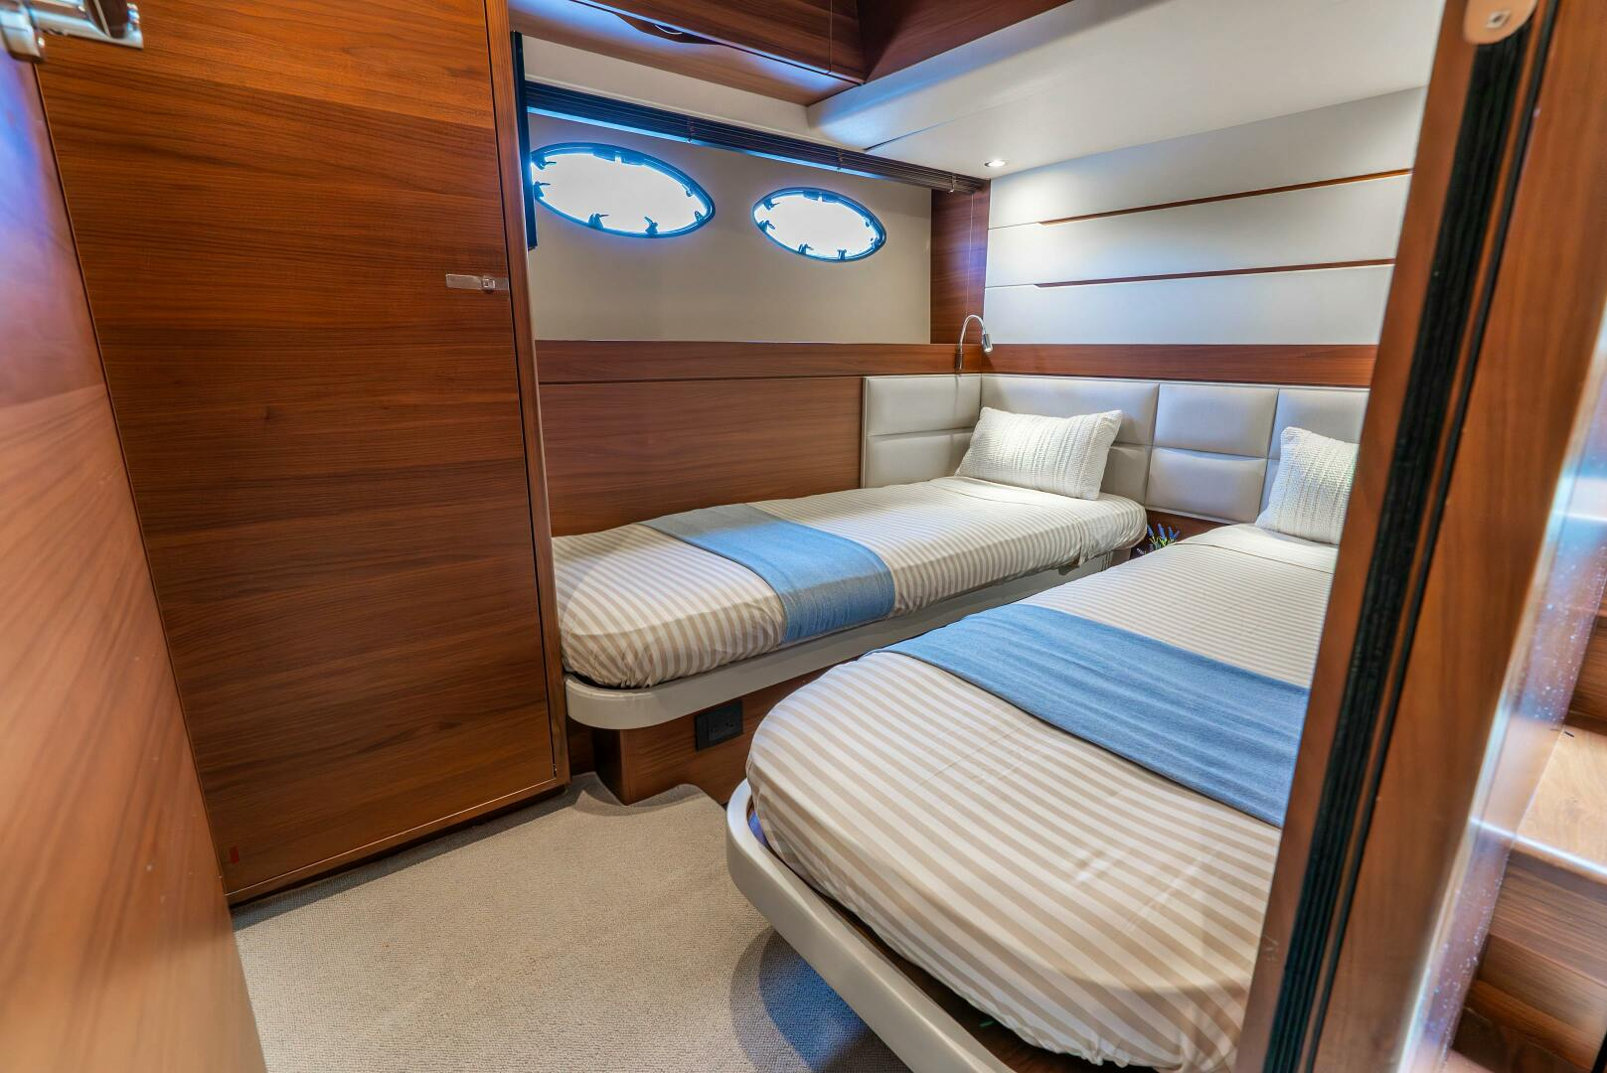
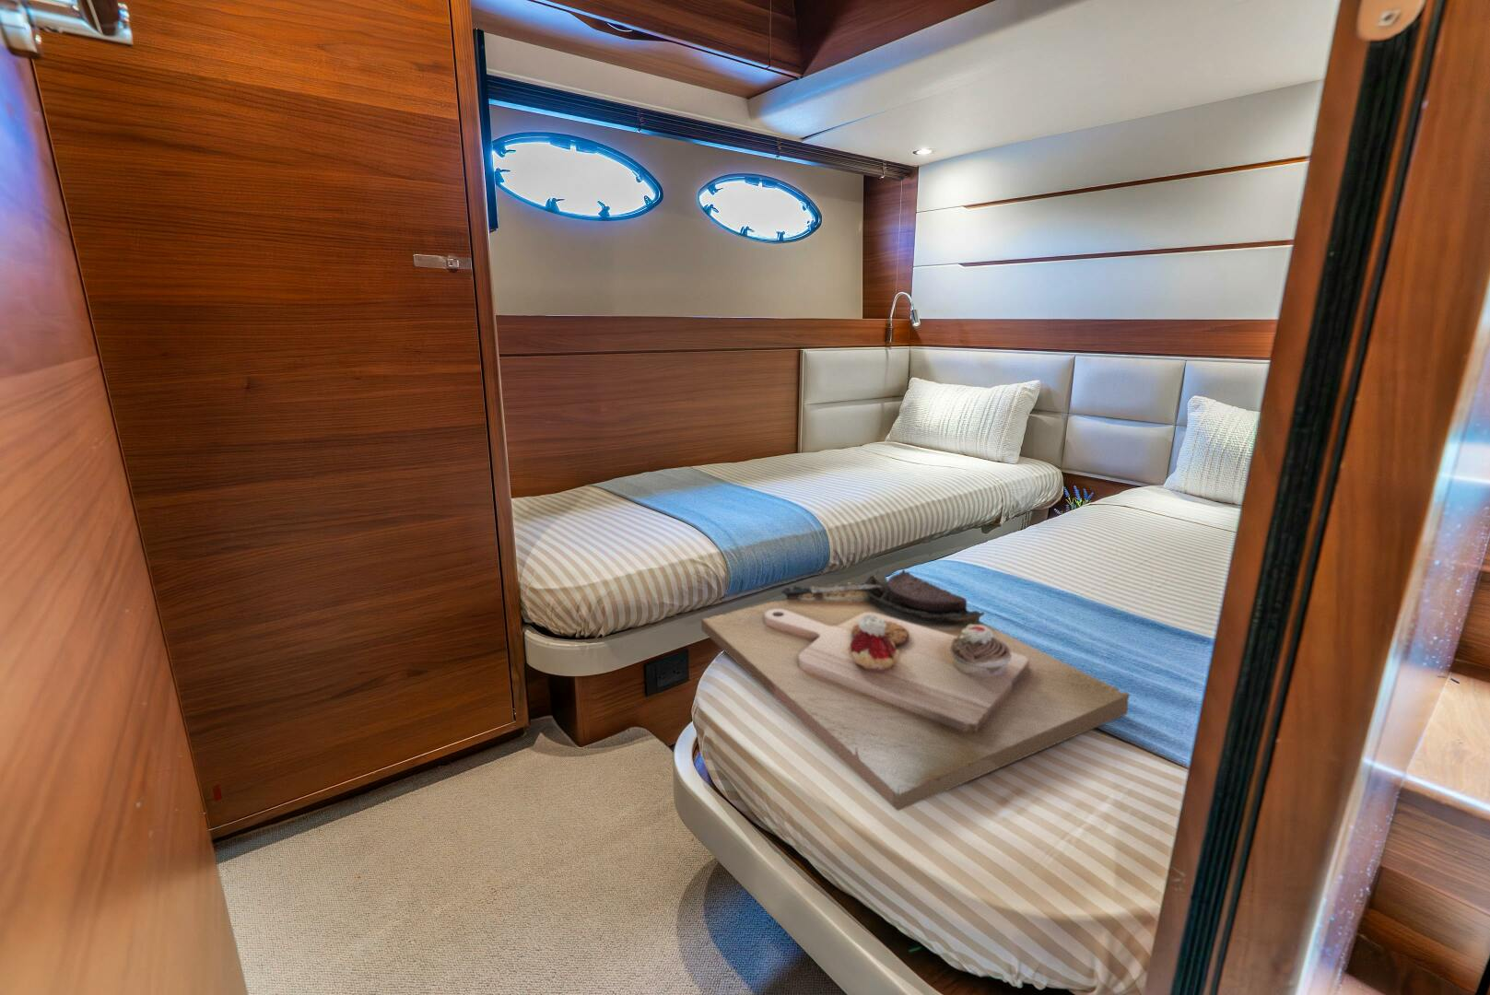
+ decorative tray [701,569,1130,812]
